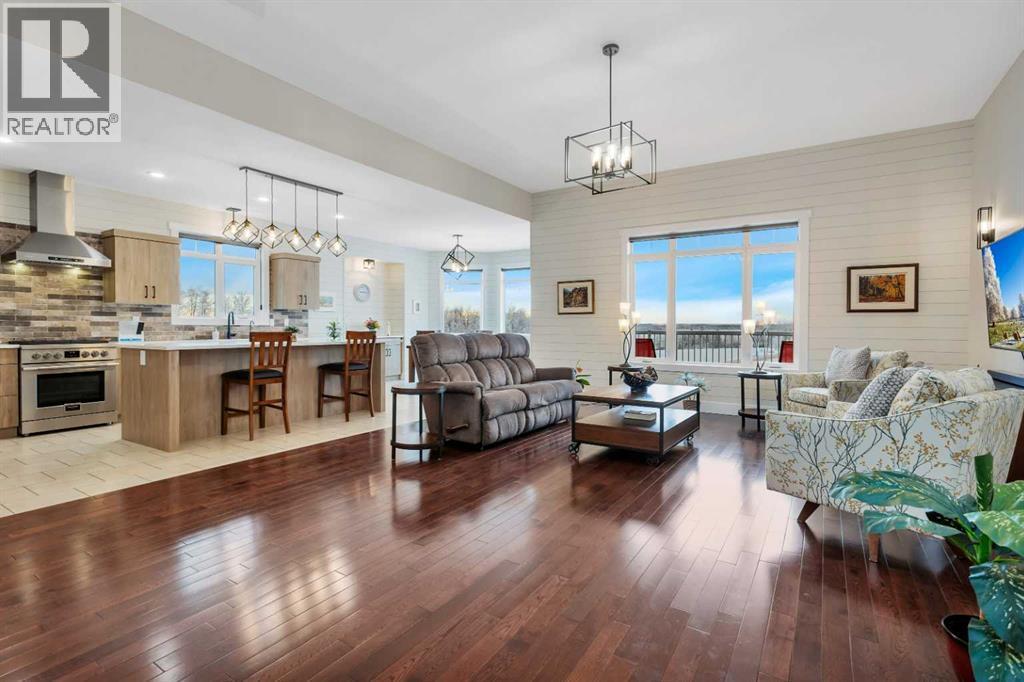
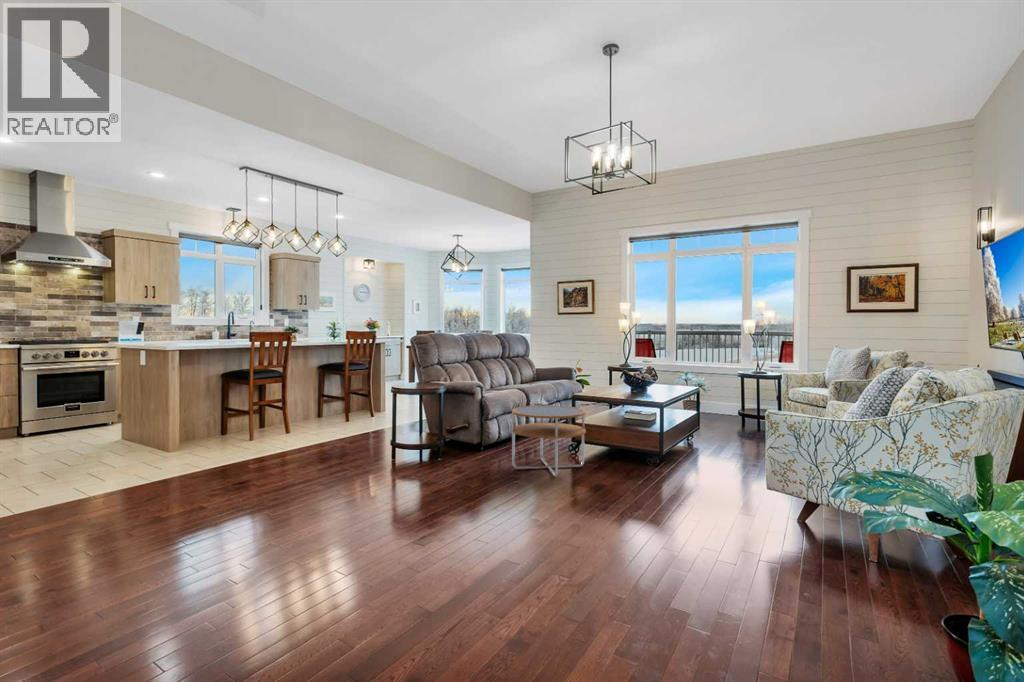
+ side table [511,404,587,478]
